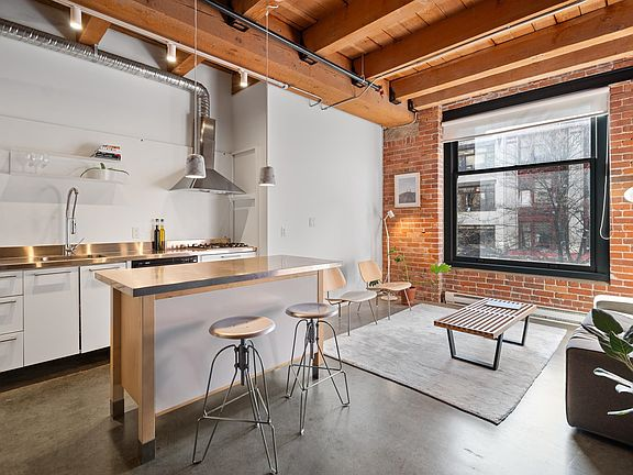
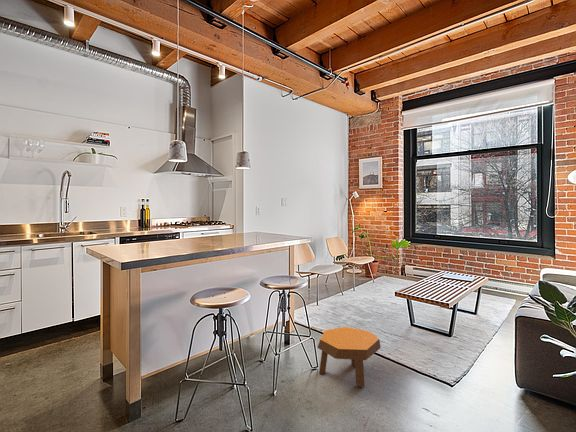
+ footstool [316,326,382,388]
